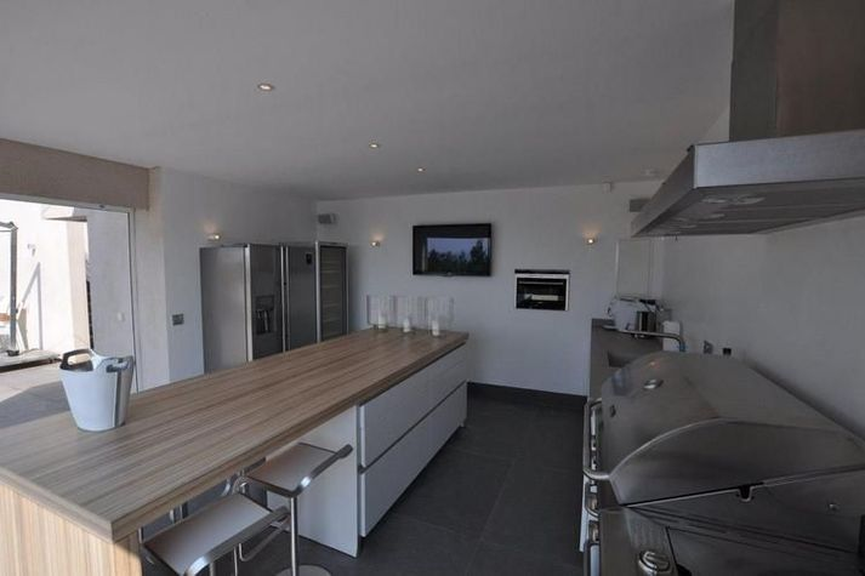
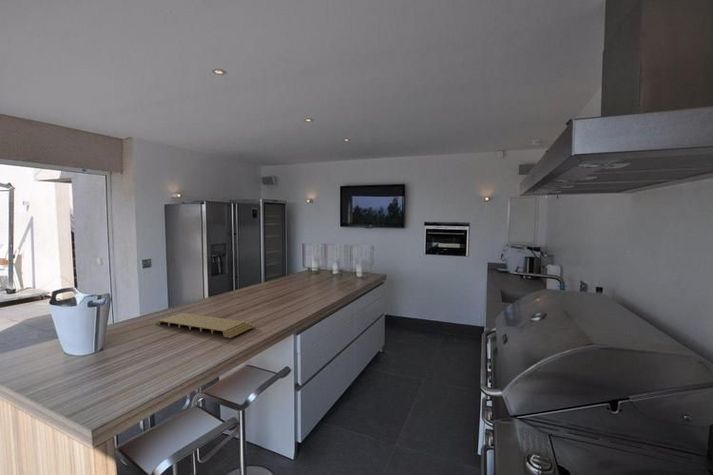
+ cutting board [154,312,257,339]
